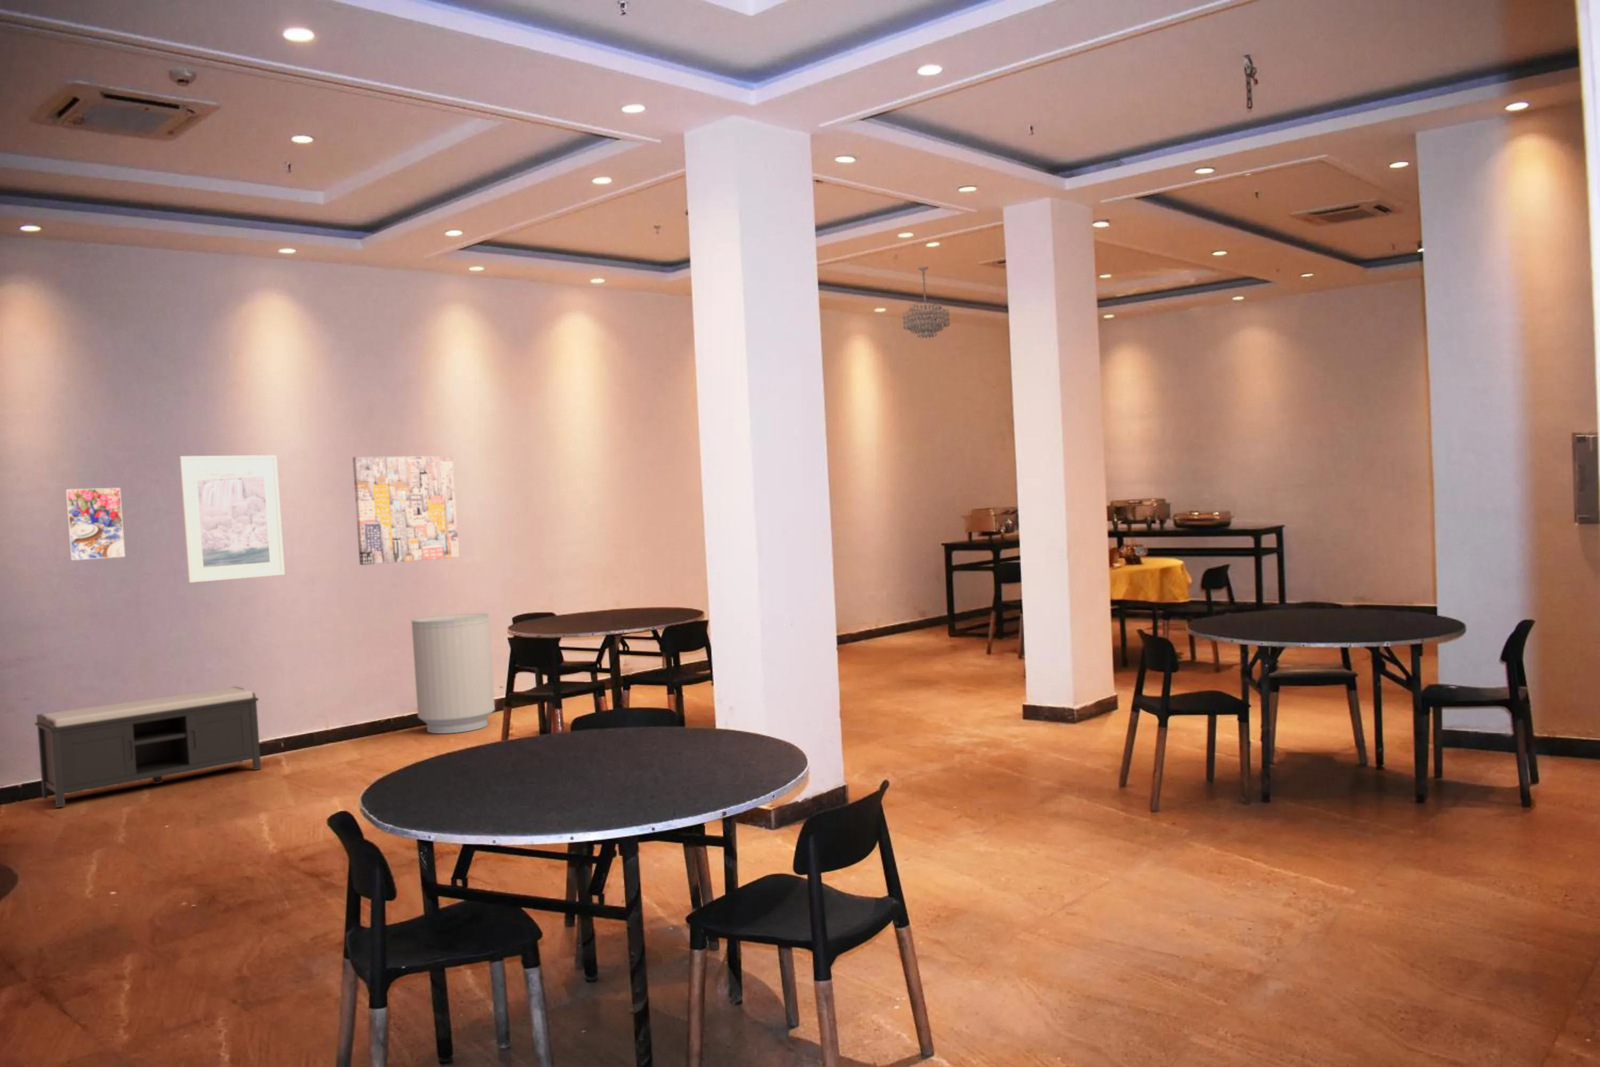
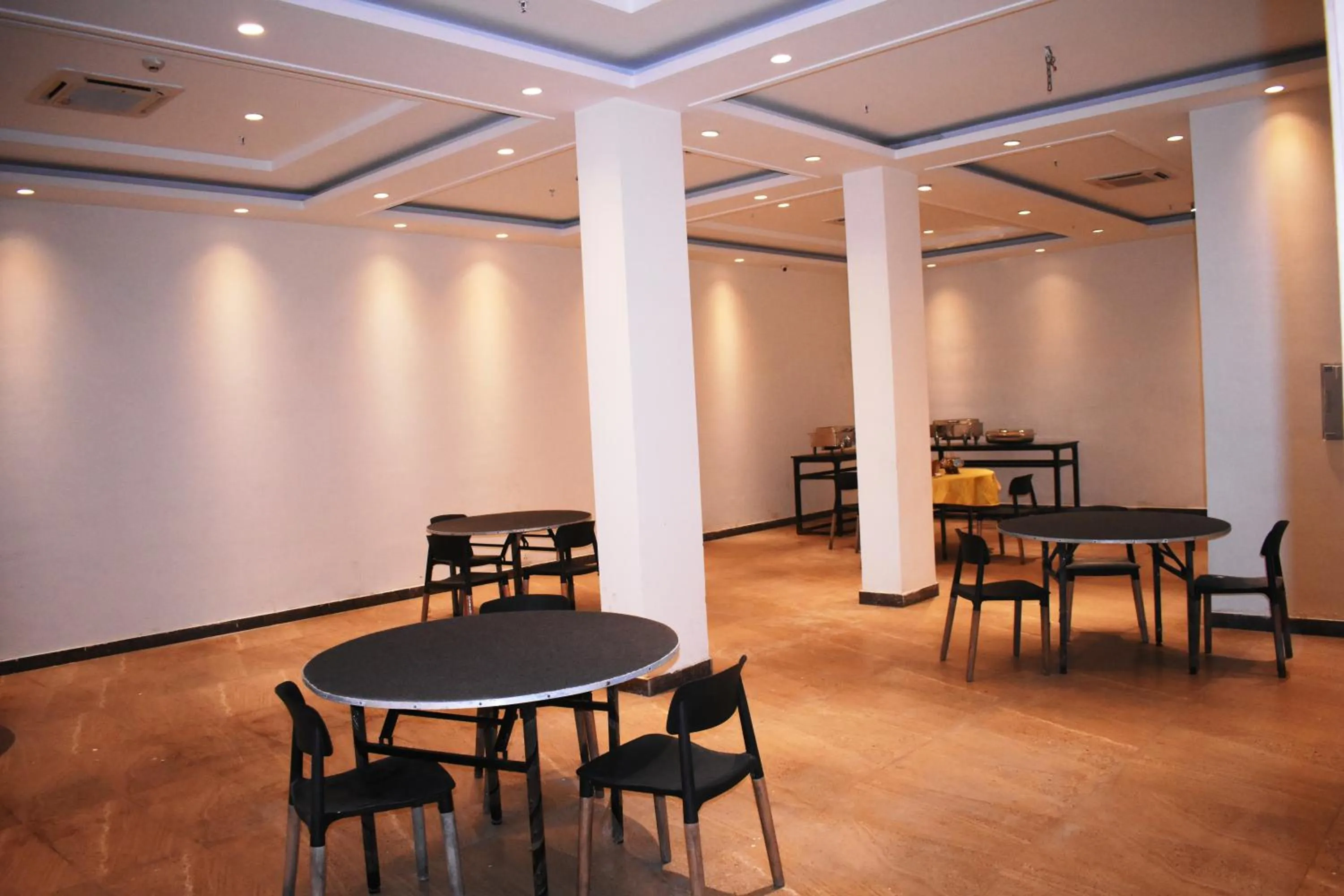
- bench [35,686,262,807]
- trash can [411,613,495,734]
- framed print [179,455,286,584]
- chandelier [902,267,950,338]
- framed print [64,487,126,561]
- wall art [352,455,460,566]
